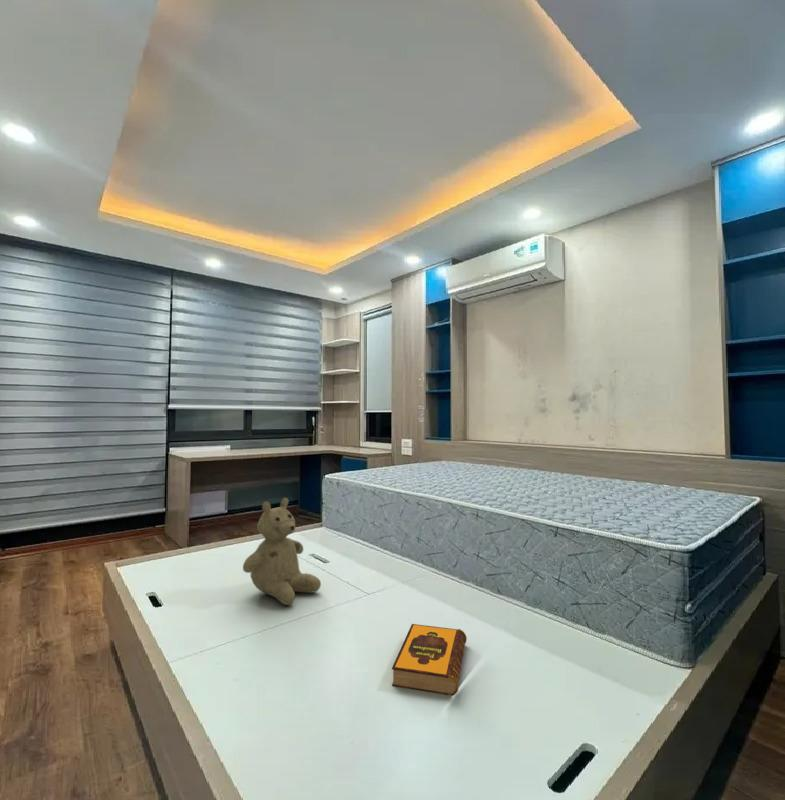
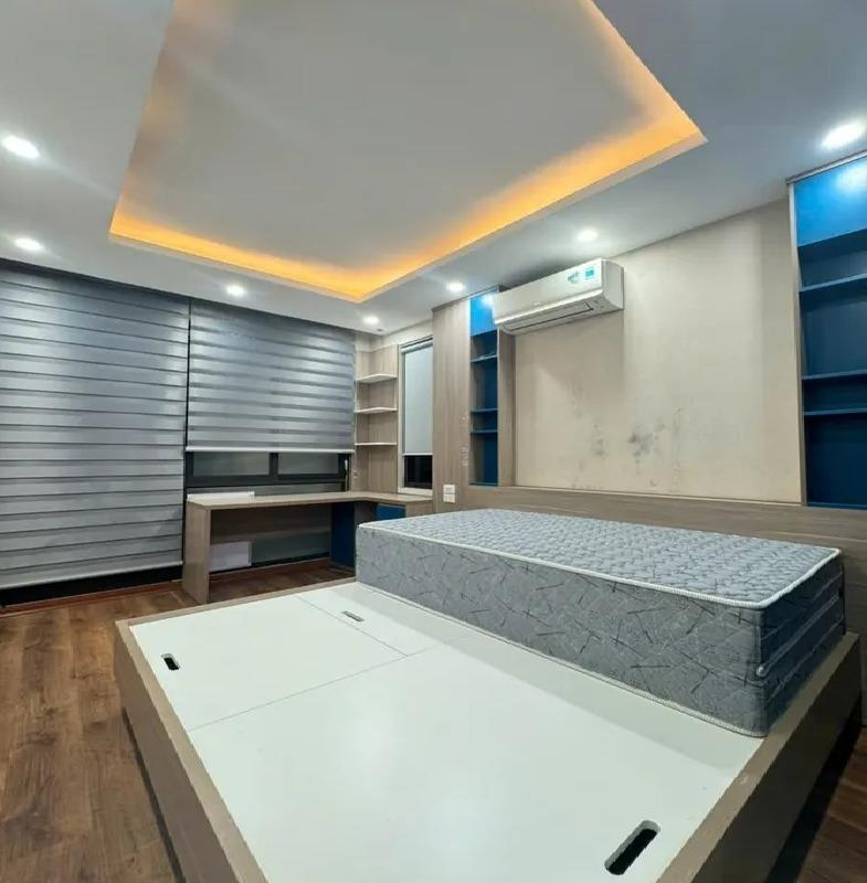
- hardback book [391,623,468,697]
- teddy bear [242,497,322,606]
